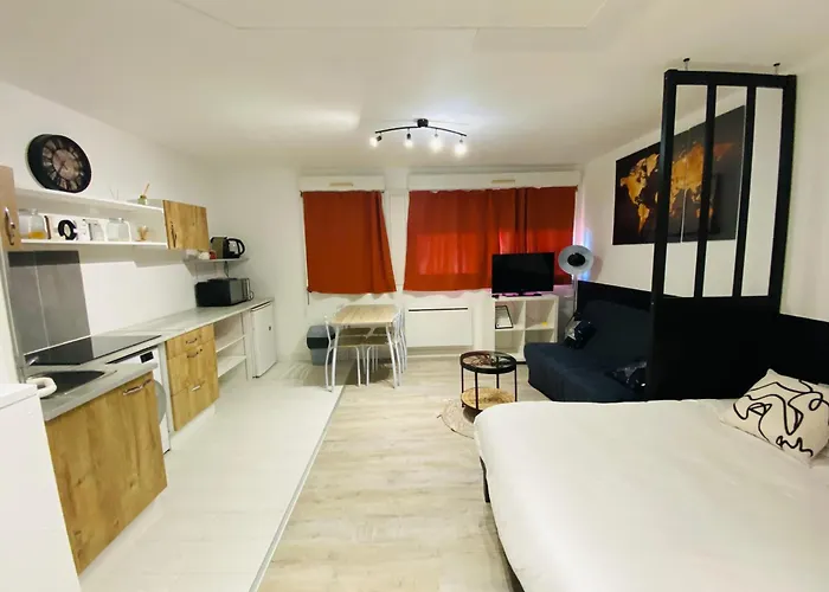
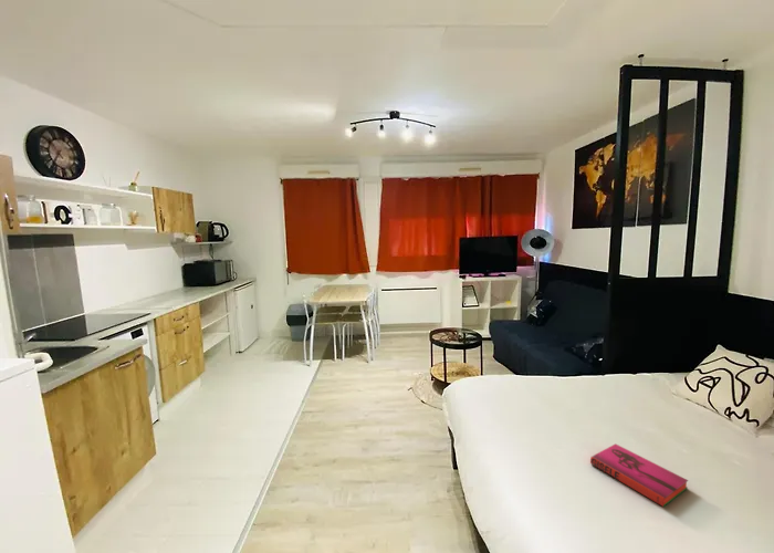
+ hardback book [589,442,689,508]
